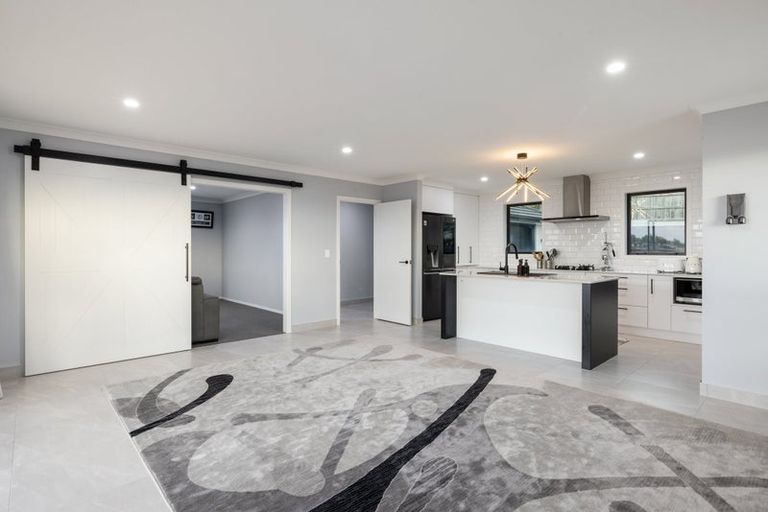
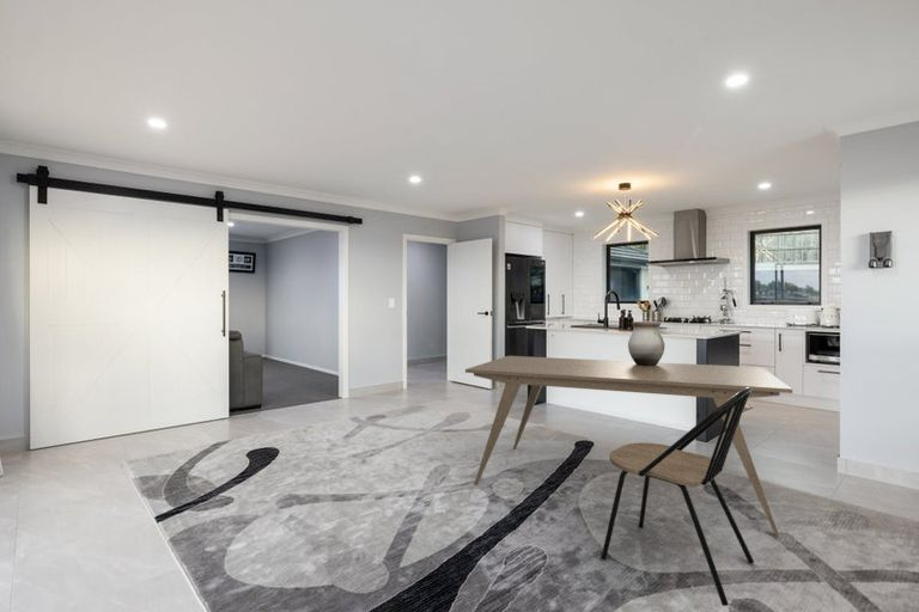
+ vase [627,320,665,366]
+ dining table [464,355,793,537]
+ dining chair [600,387,755,607]
